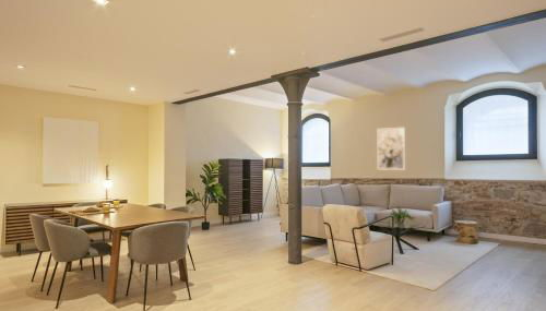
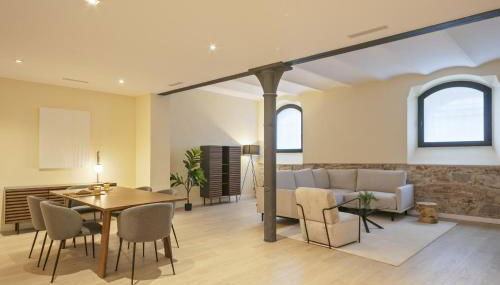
- wall art [376,127,406,171]
